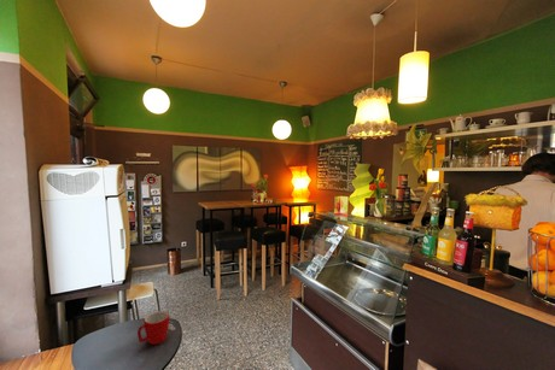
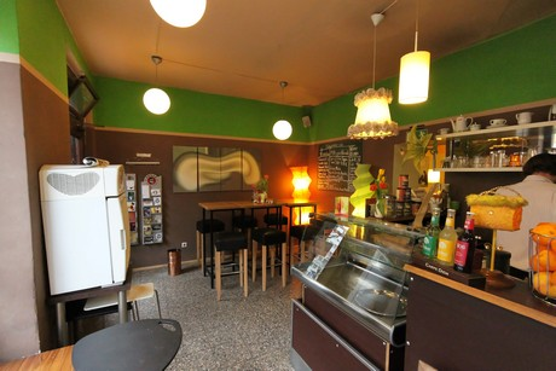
- mug [136,310,170,346]
